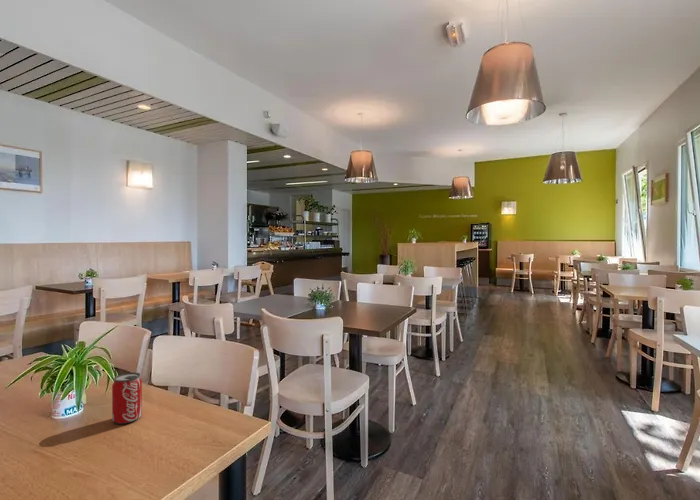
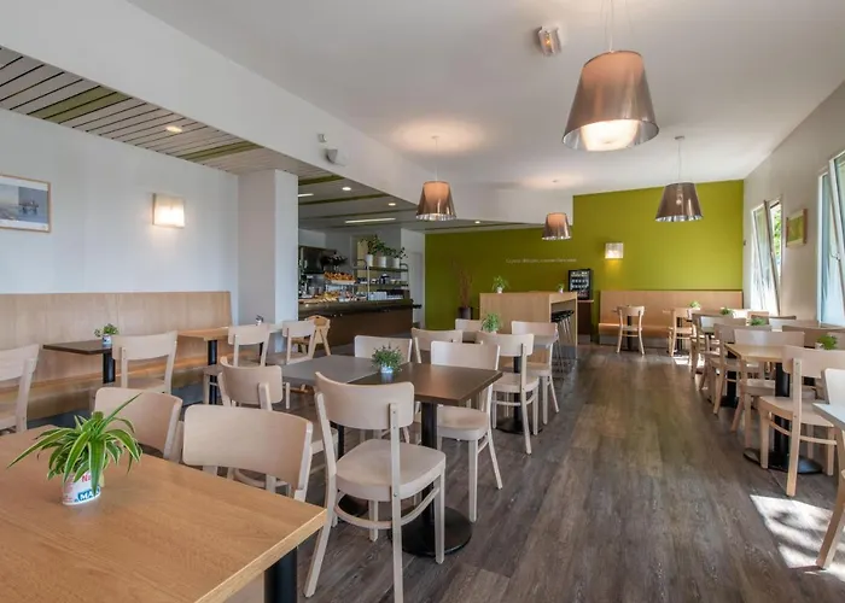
- beverage can [111,372,143,425]
